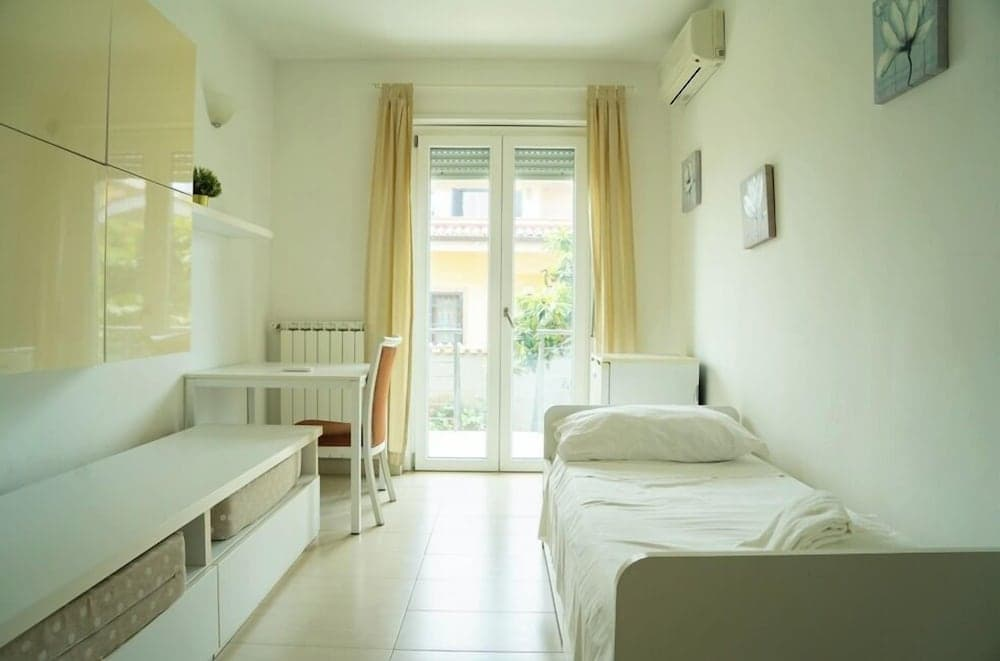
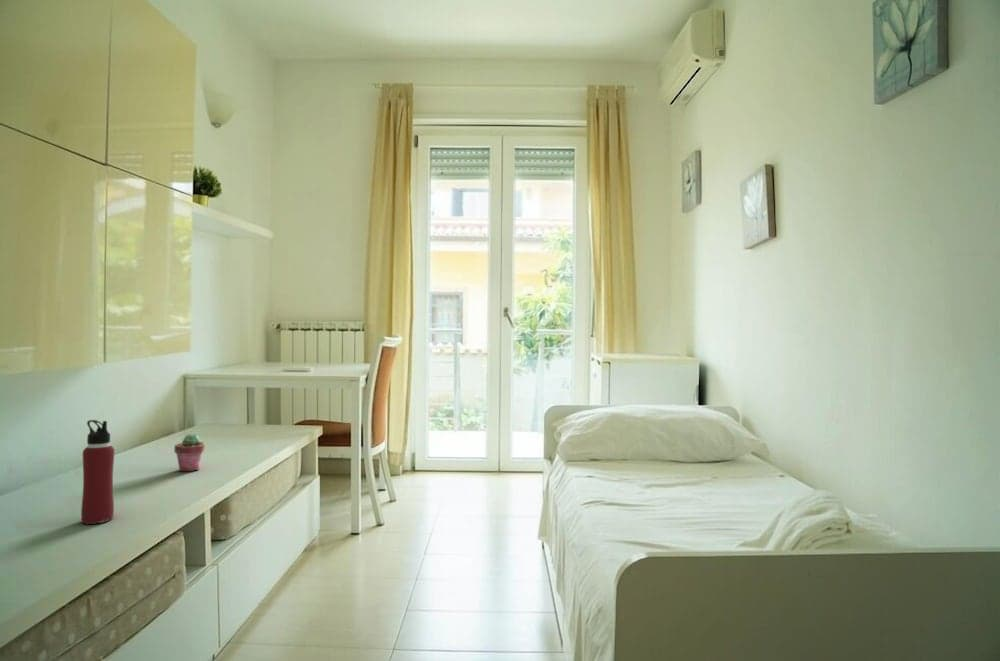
+ water bottle [80,419,115,525]
+ potted succulent [173,433,206,472]
